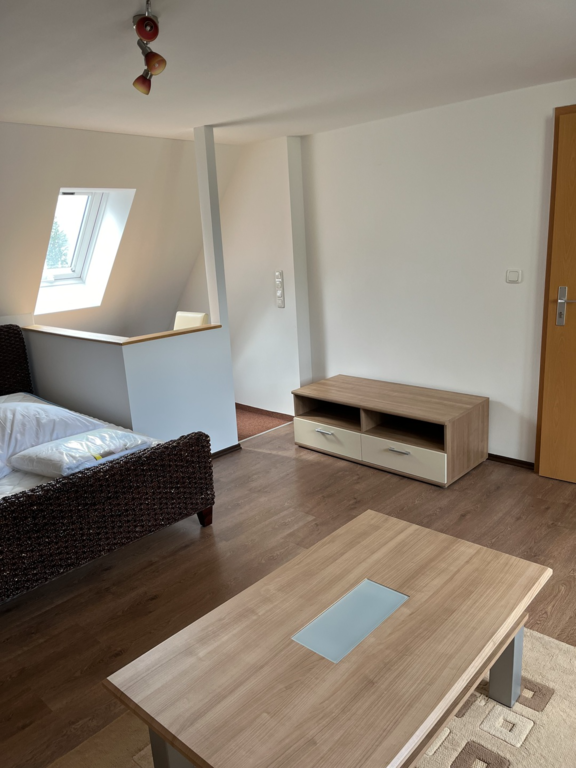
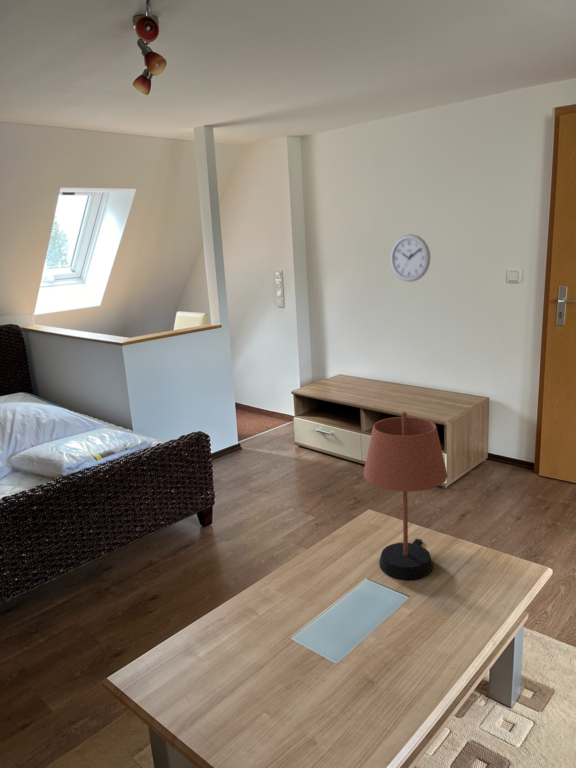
+ wall clock [389,233,431,283]
+ table lamp [363,411,449,580]
